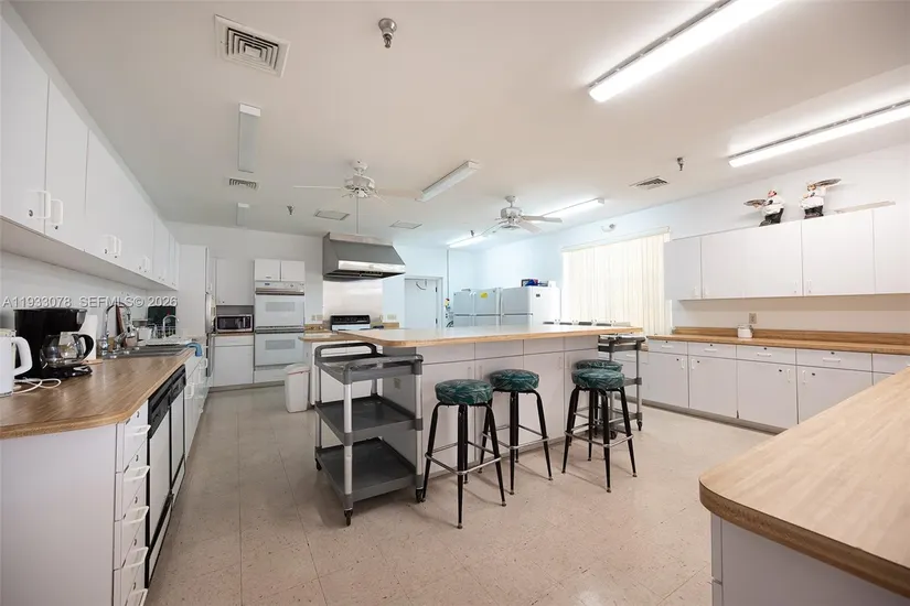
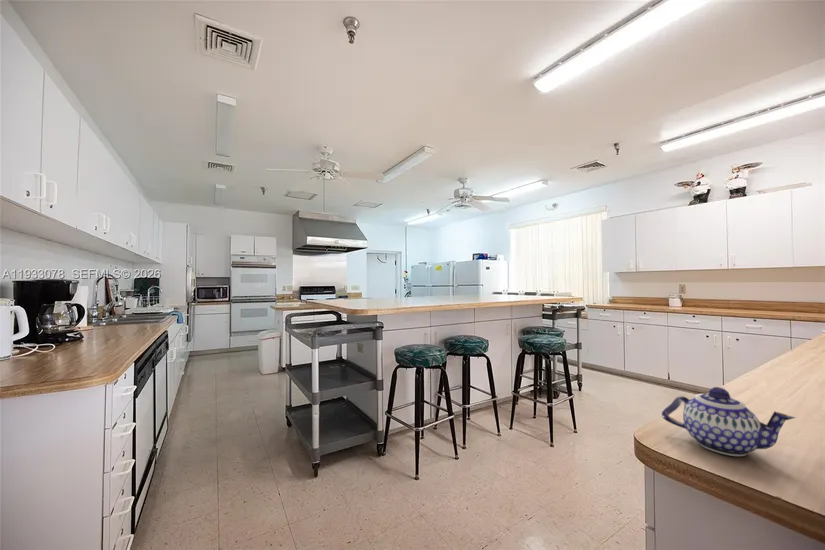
+ teapot [661,386,797,457]
